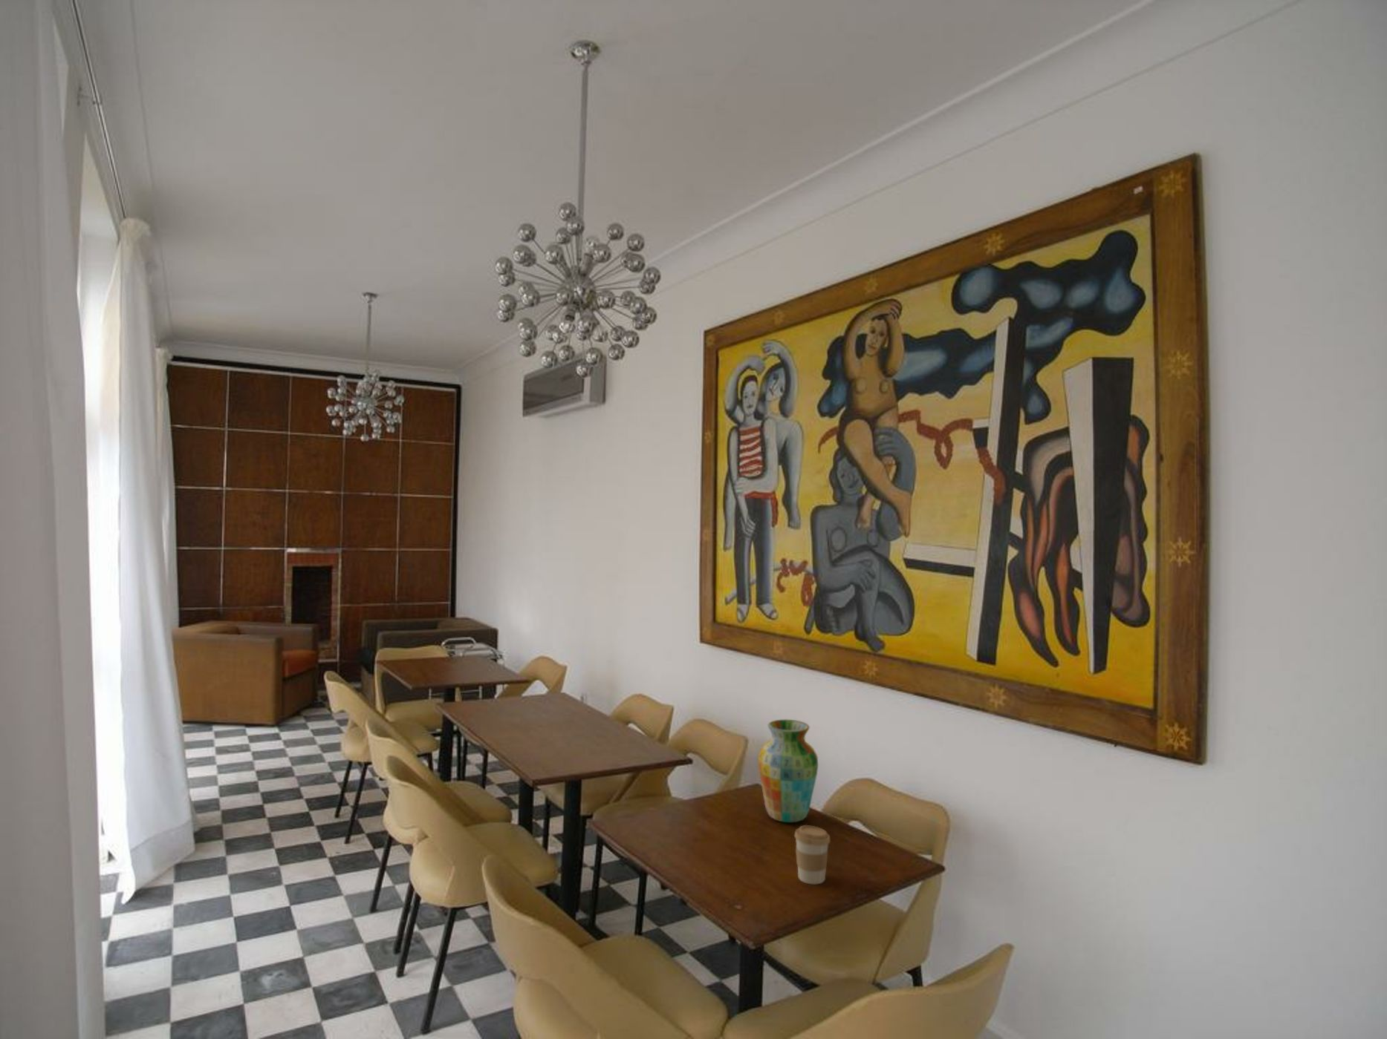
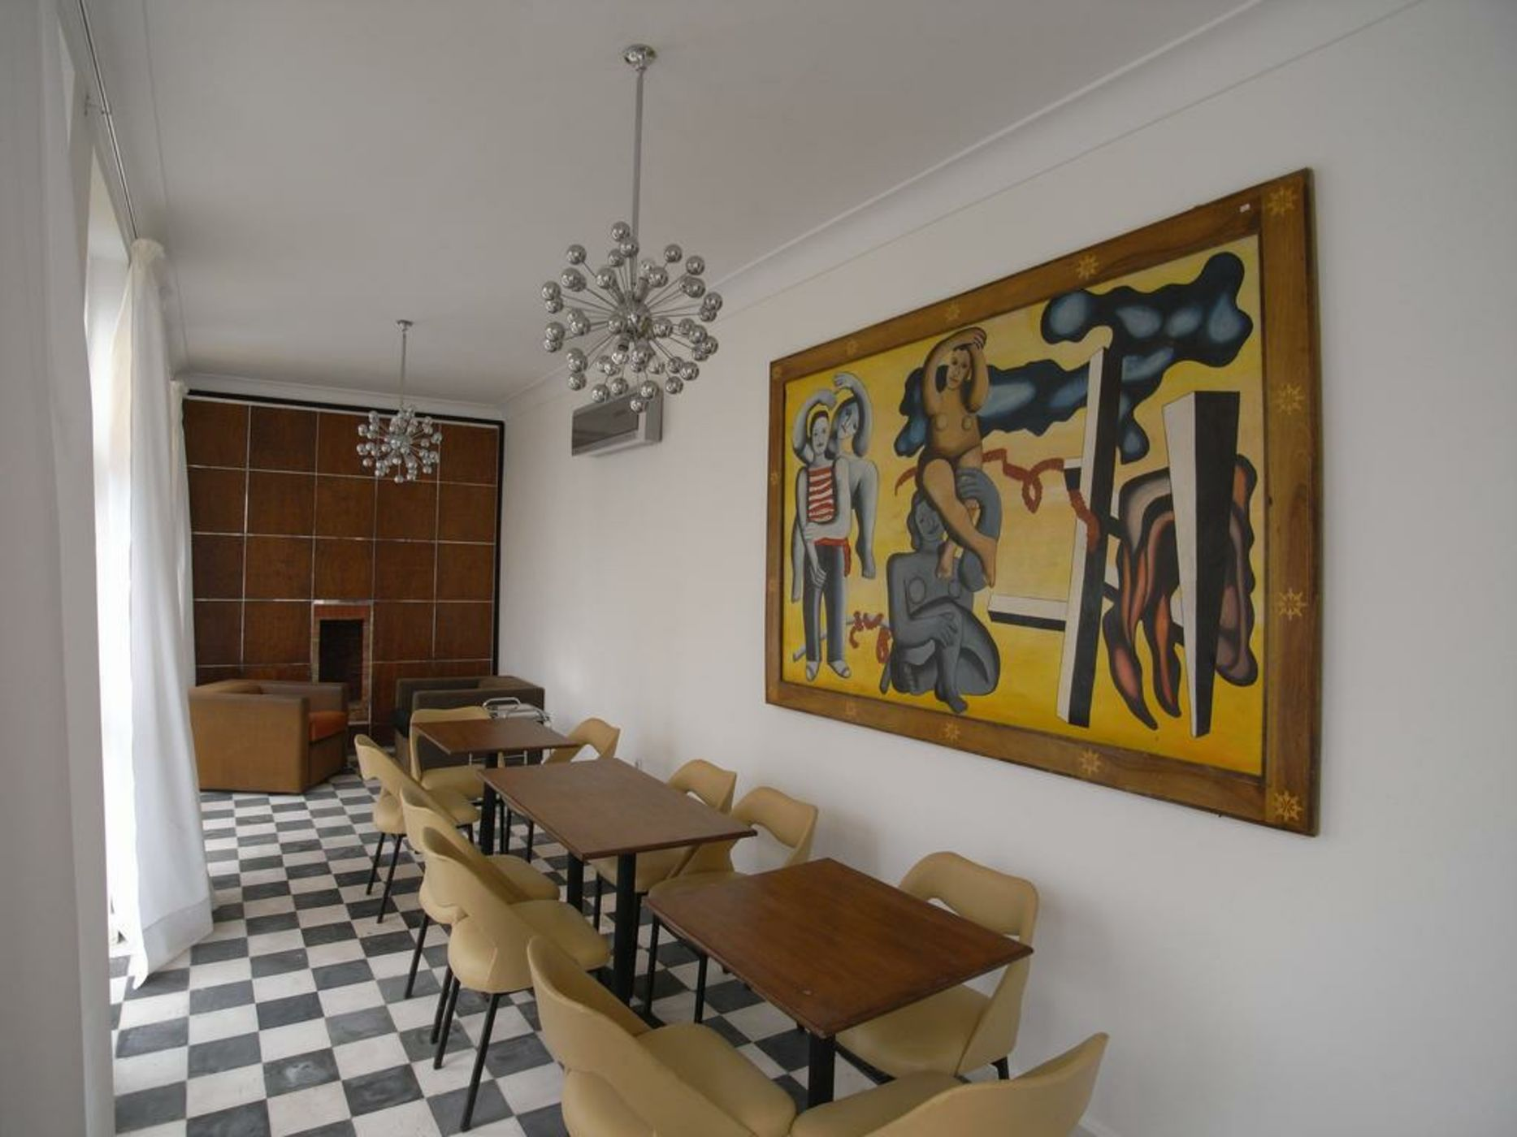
- vase [757,718,819,823]
- coffee cup [793,824,831,885]
